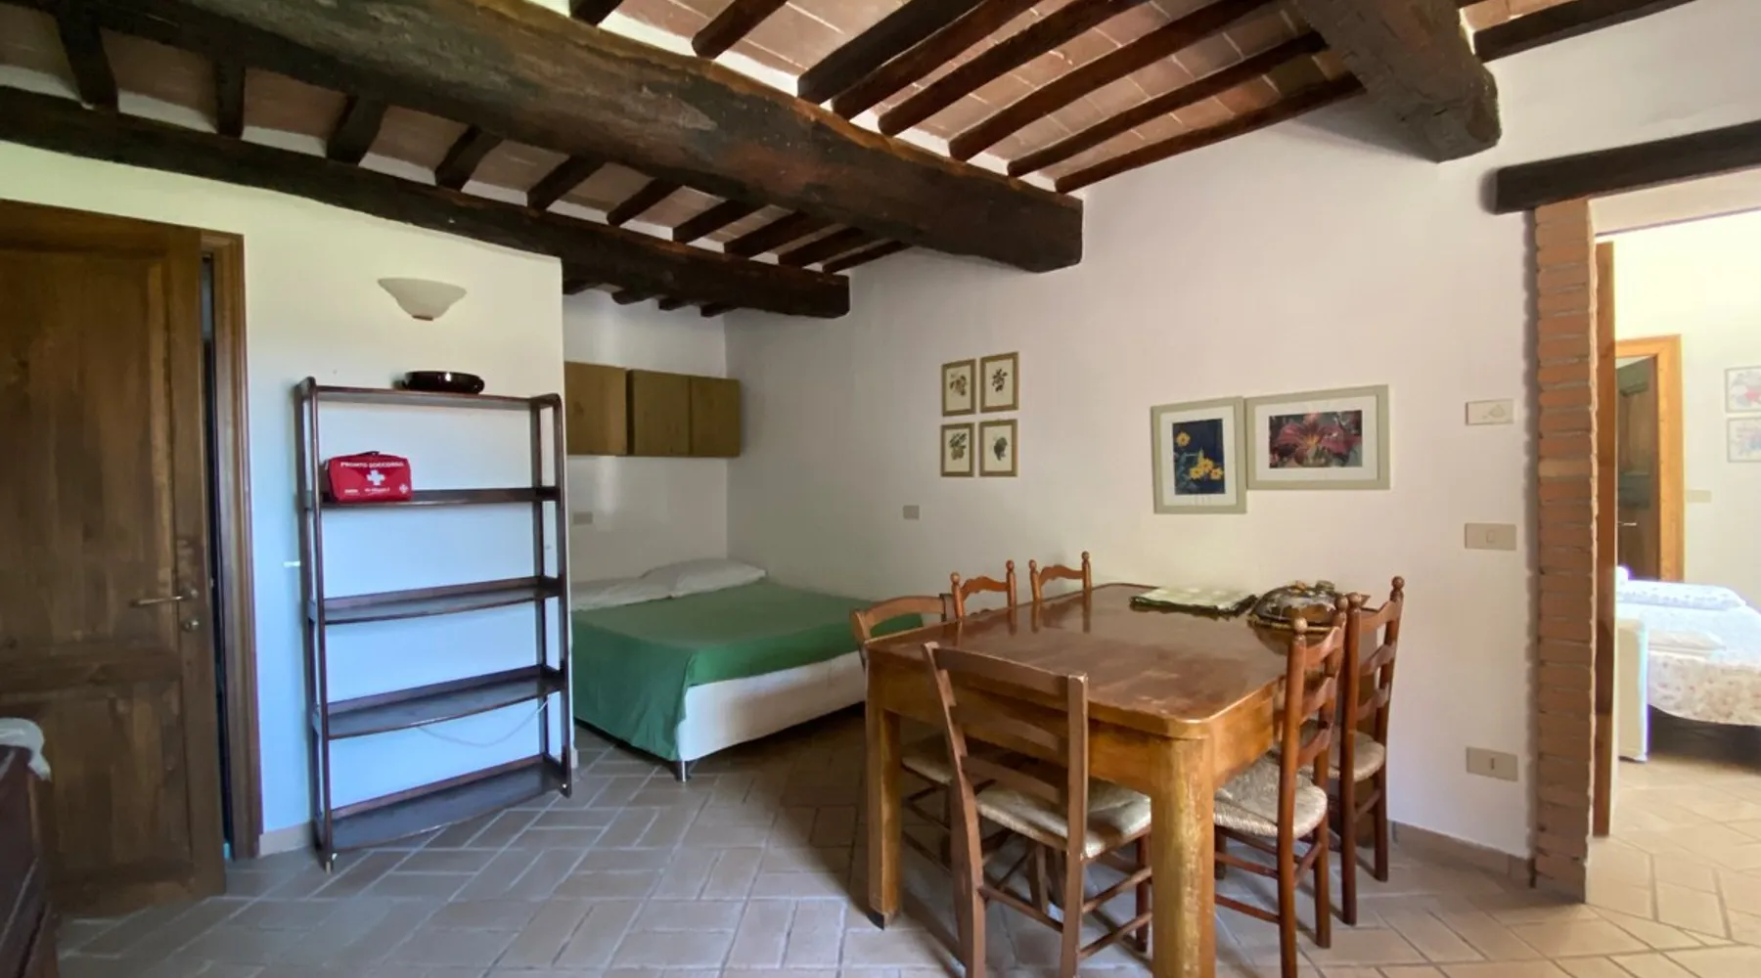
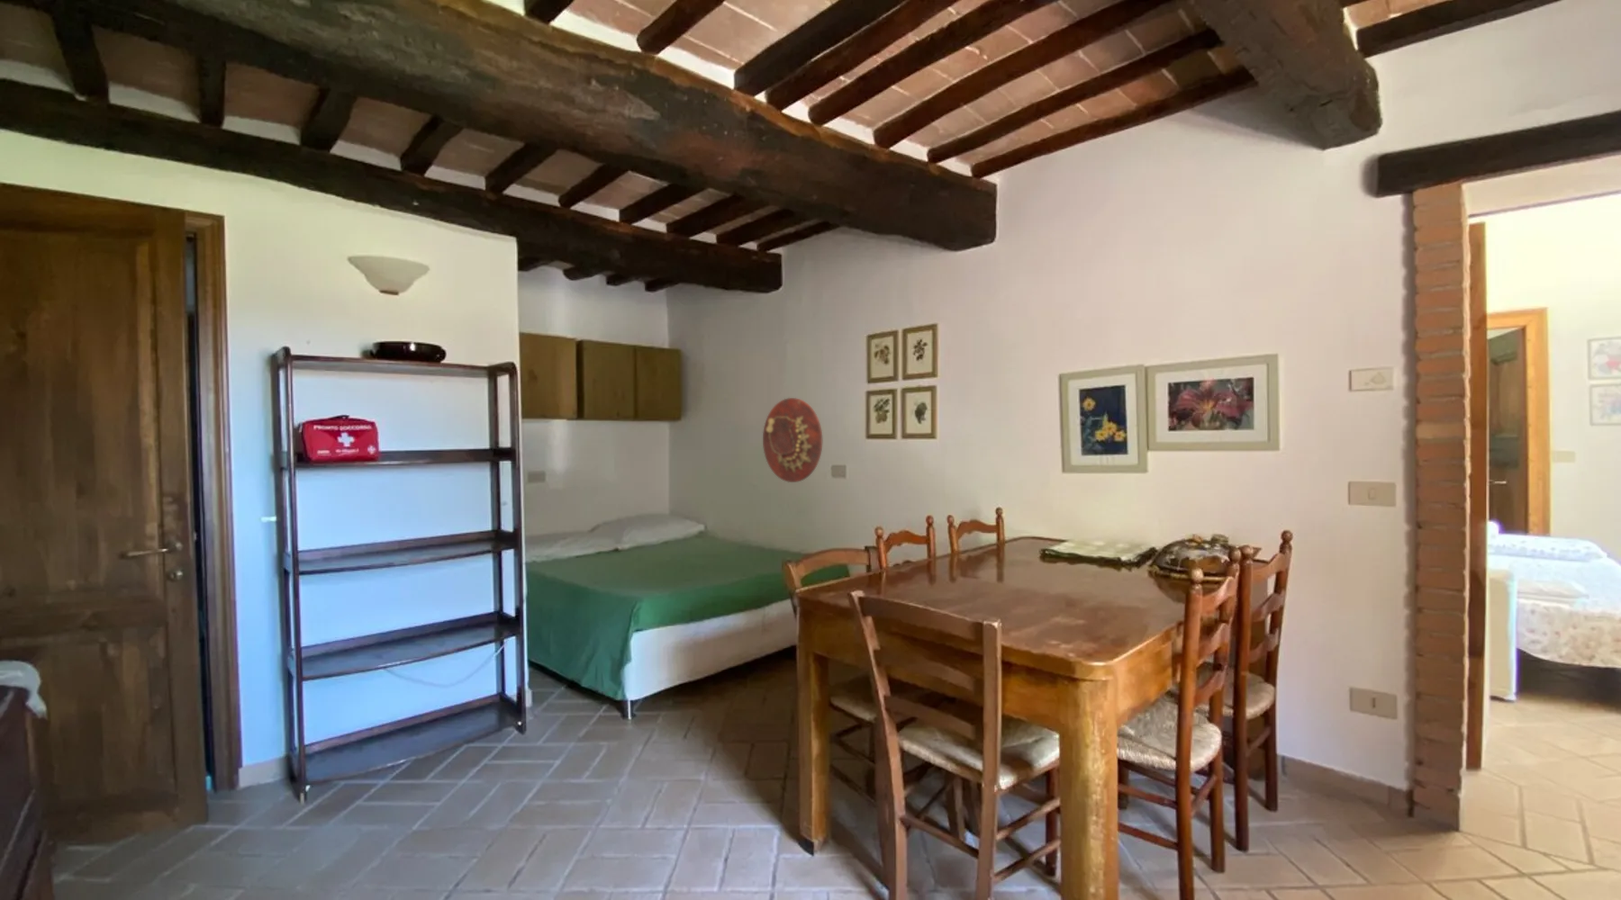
+ decorative platter [762,397,823,483]
